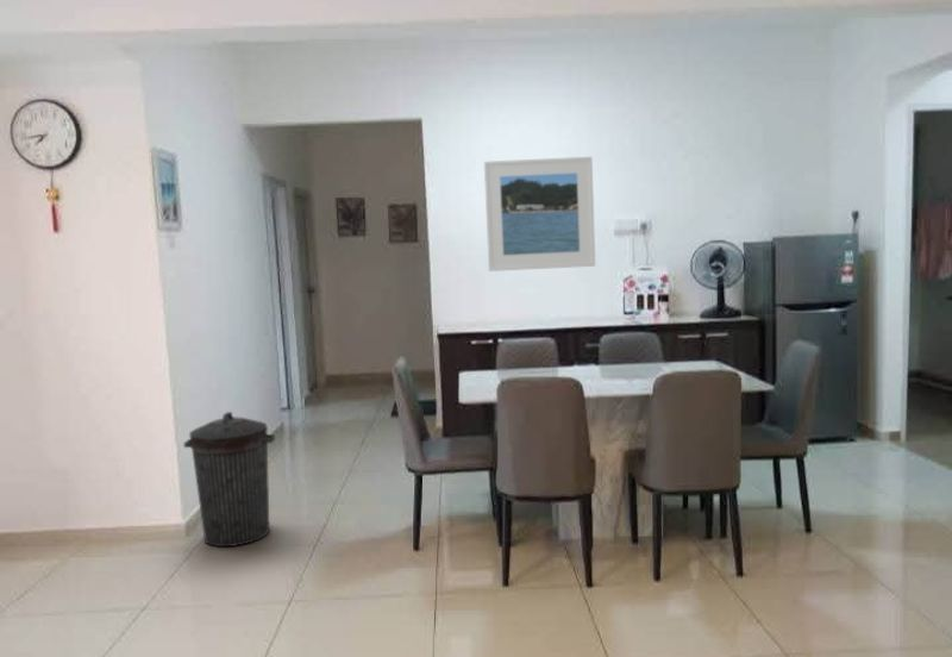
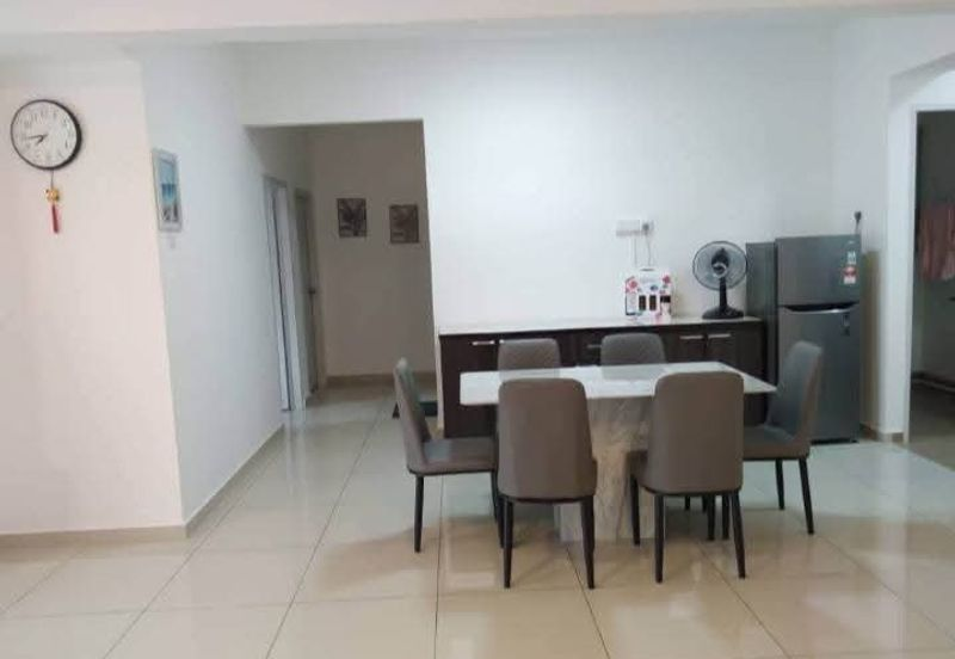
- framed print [483,156,596,273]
- trash can [182,411,276,548]
